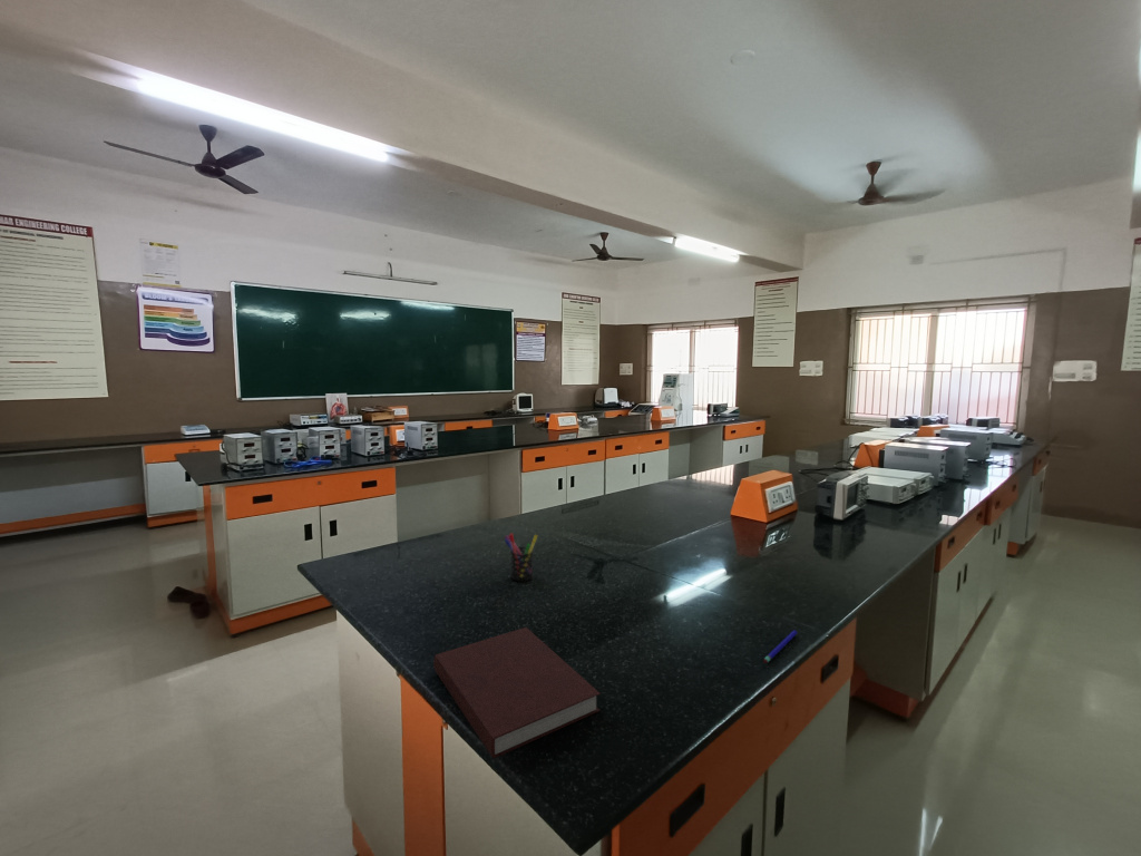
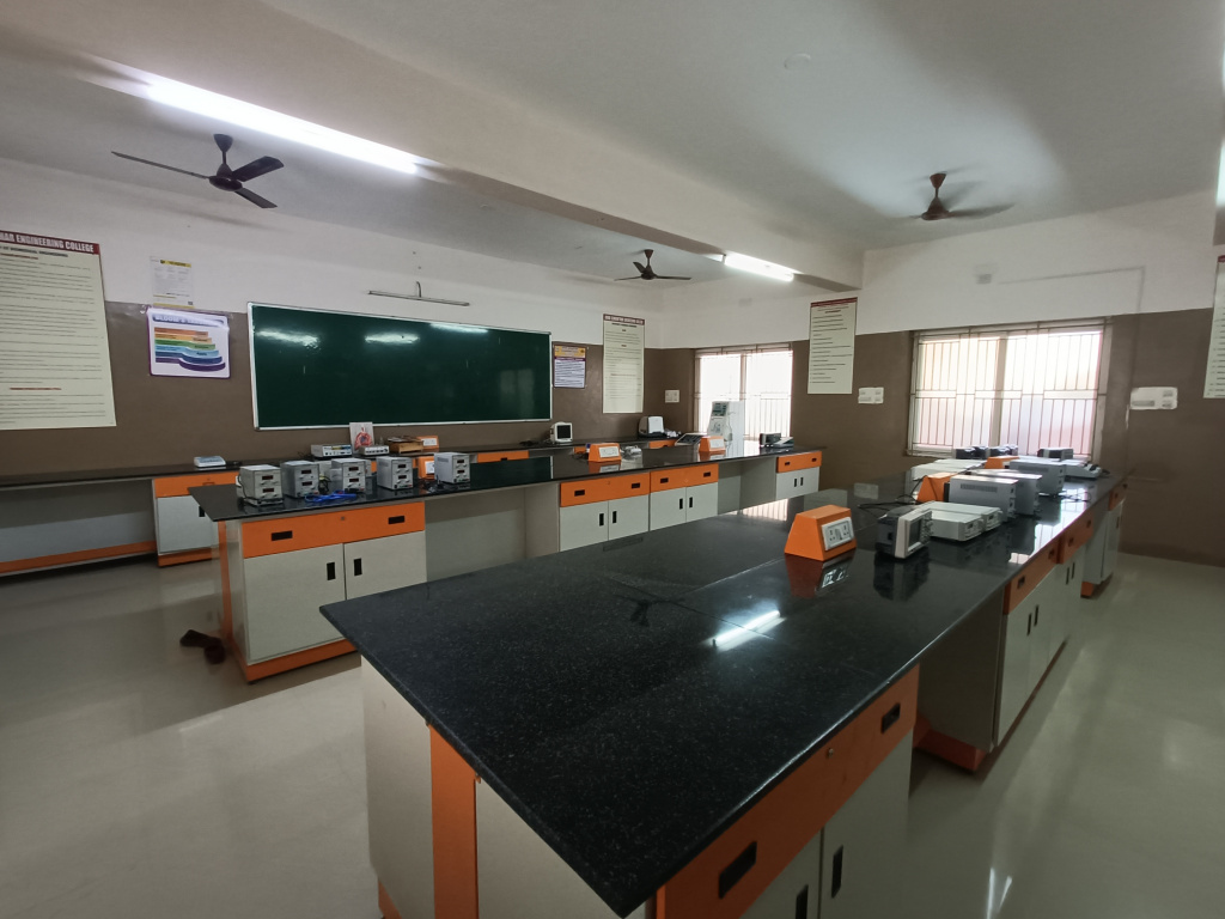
- pen [762,629,798,664]
- notebook [432,626,602,760]
- pen holder [504,532,539,583]
